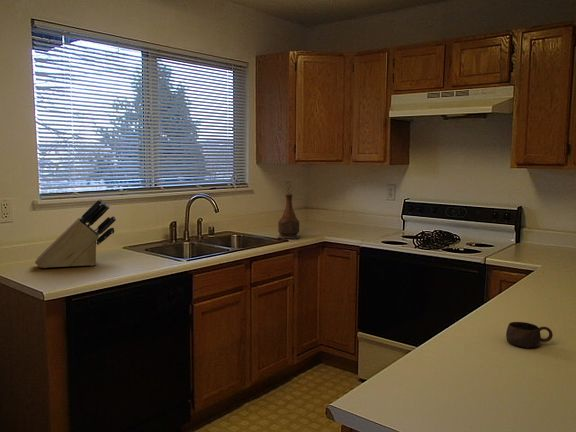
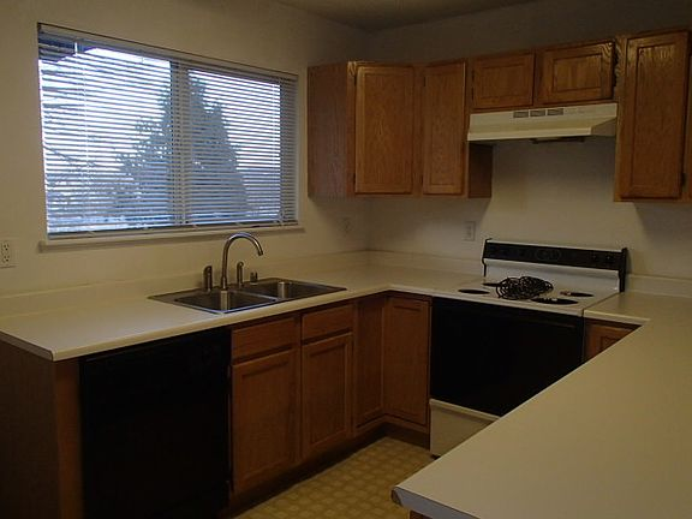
- bottle [276,193,301,239]
- cup [505,321,554,349]
- knife block [34,198,117,269]
